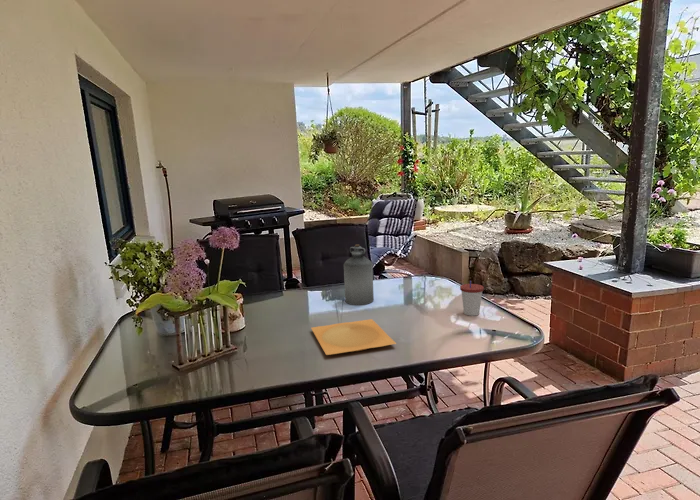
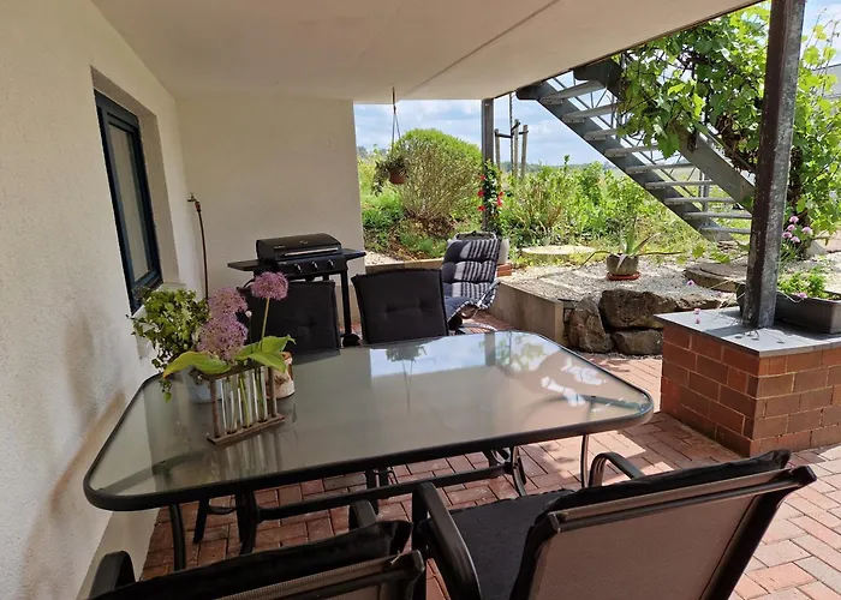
- cup [459,280,485,317]
- plate [310,318,397,356]
- bottle [343,244,375,306]
